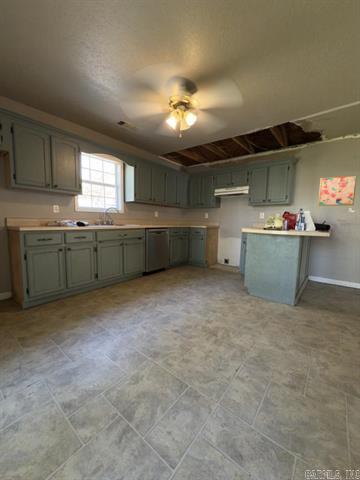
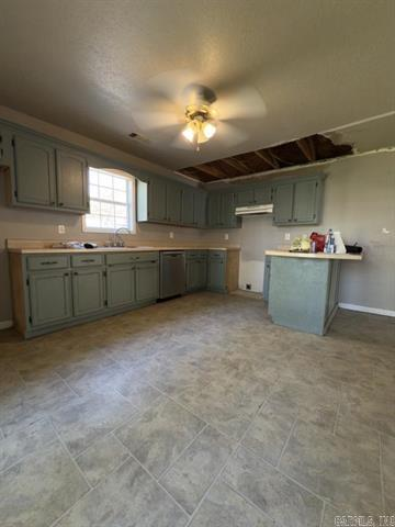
- wall art [317,174,358,207]
